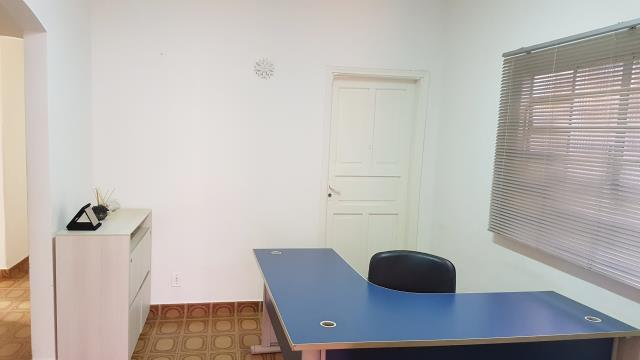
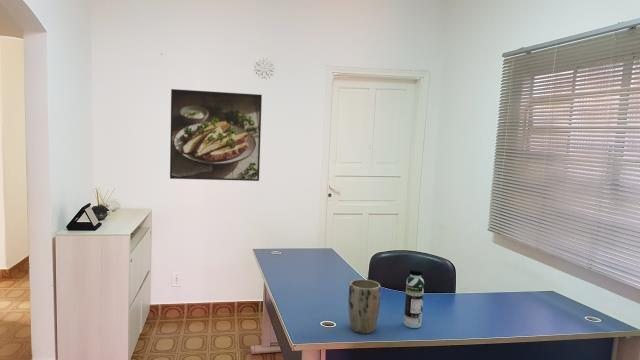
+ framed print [169,88,263,182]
+ plant pot [347,278,381,334]
+ water bottle [403,268,425,329]
